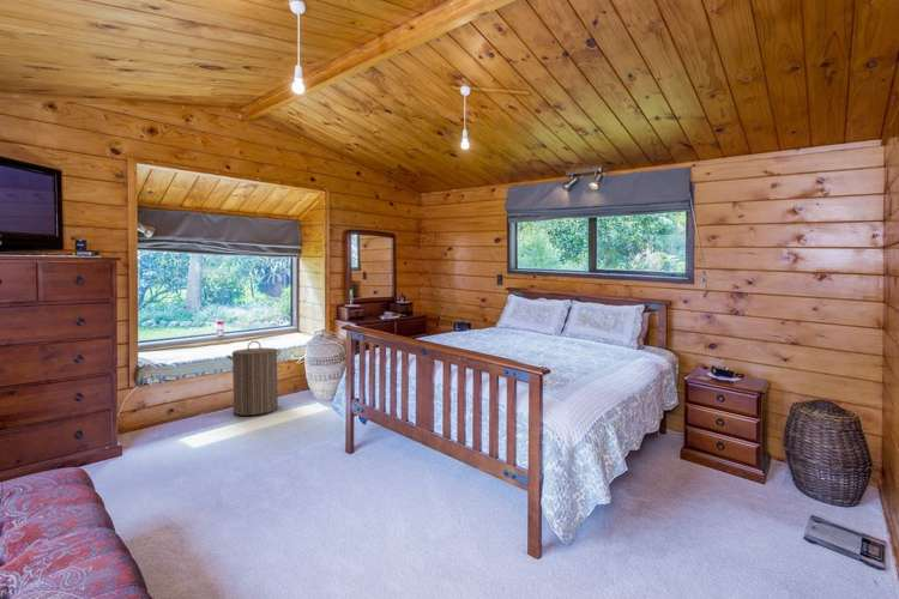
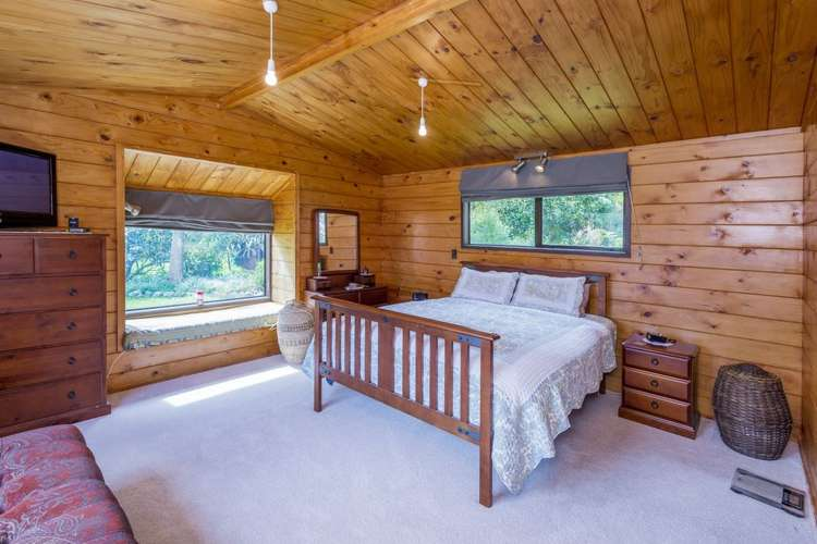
- laundry hamper [227,340,282,417]
